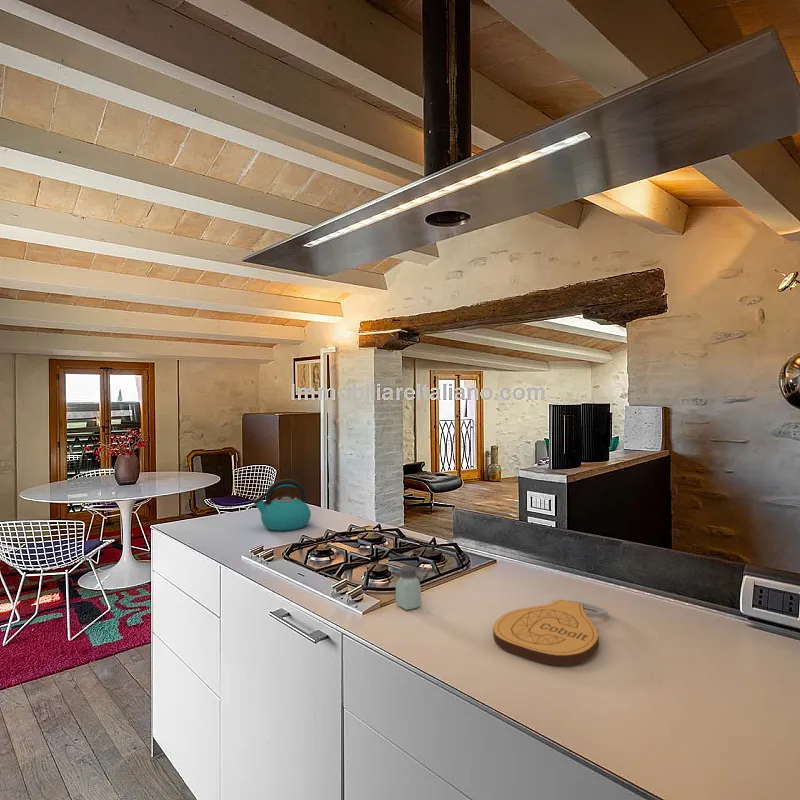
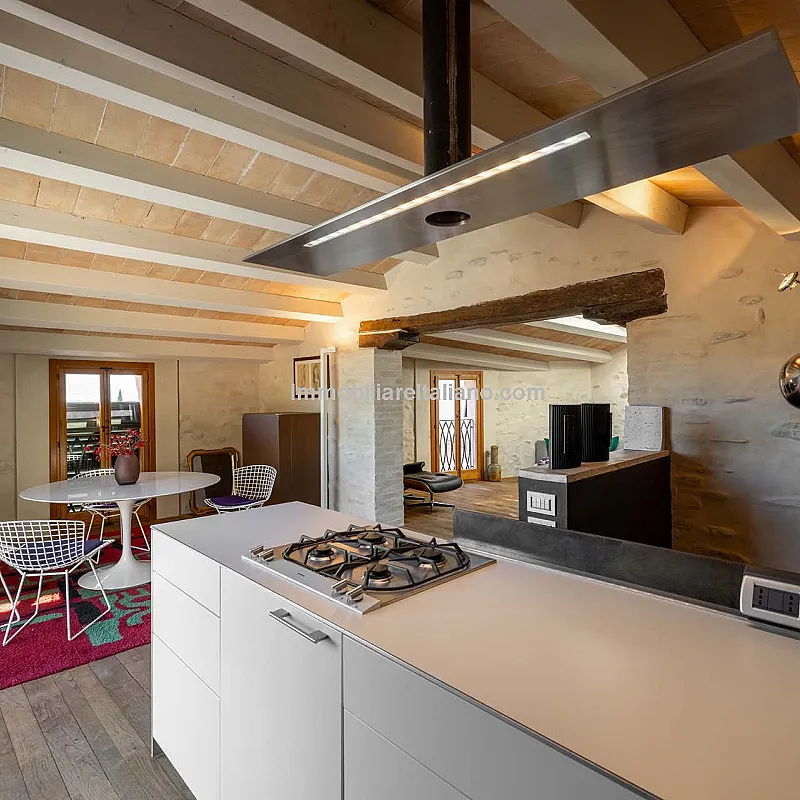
- key chain [492,599,609,666]
- kettle [252,478,312,532]
- saltshaker [395,565,422,611]
